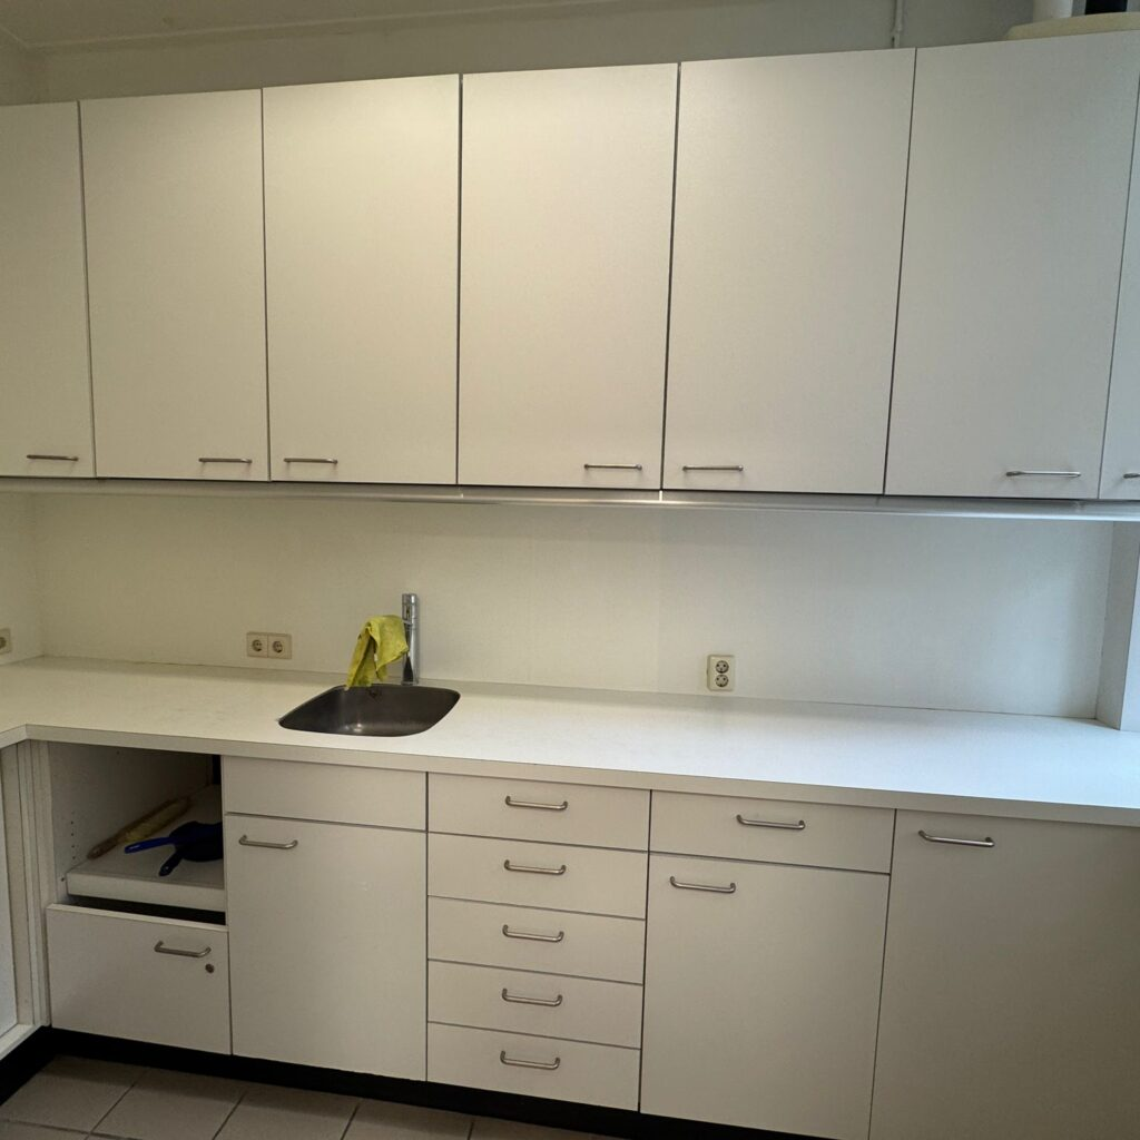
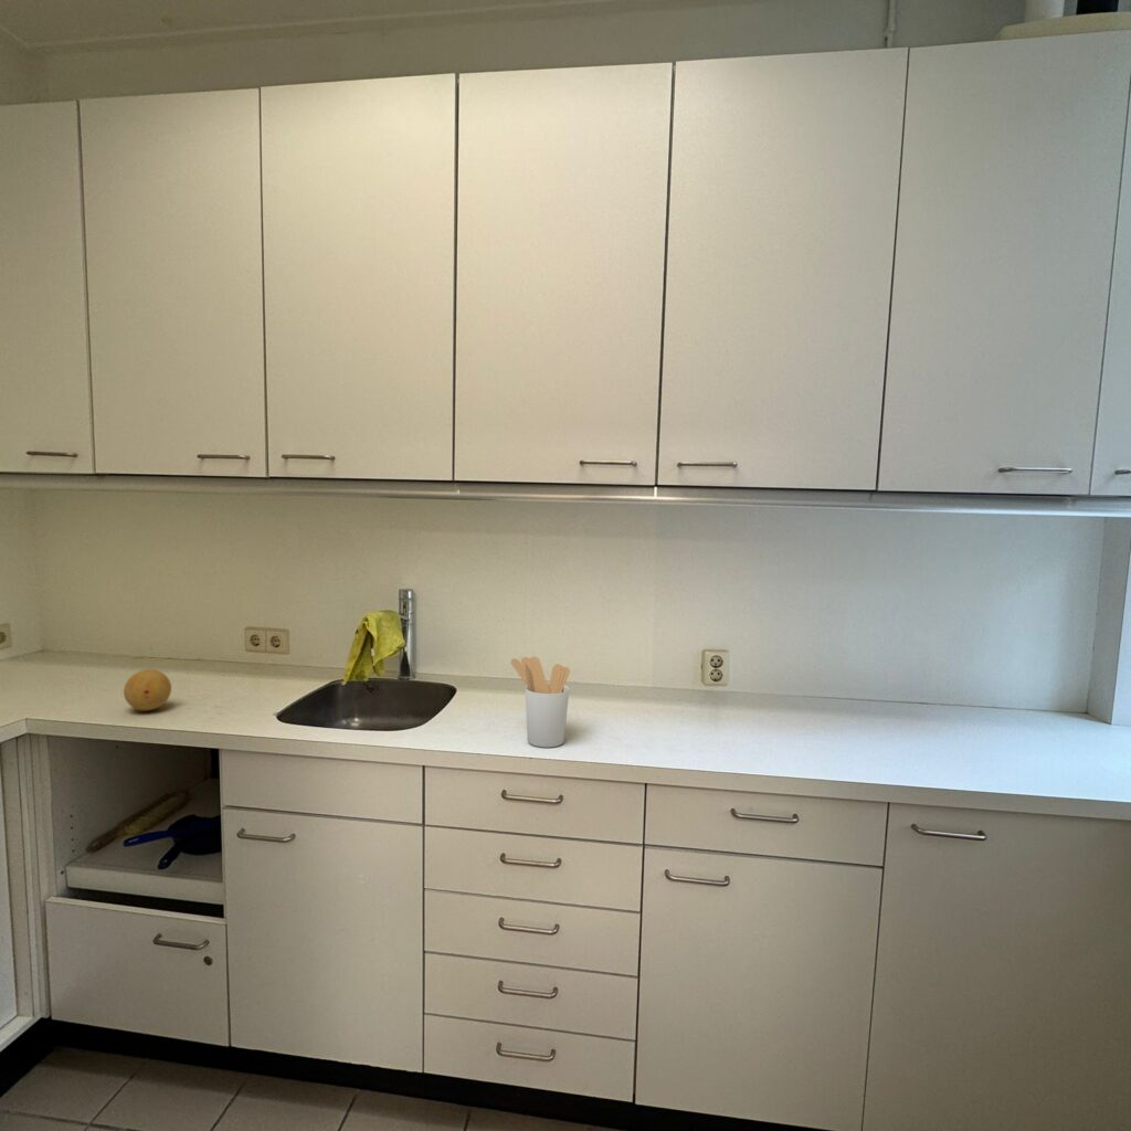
+ fruit [123,668,172,711]
+ utensil holder [510,655,571,748]
